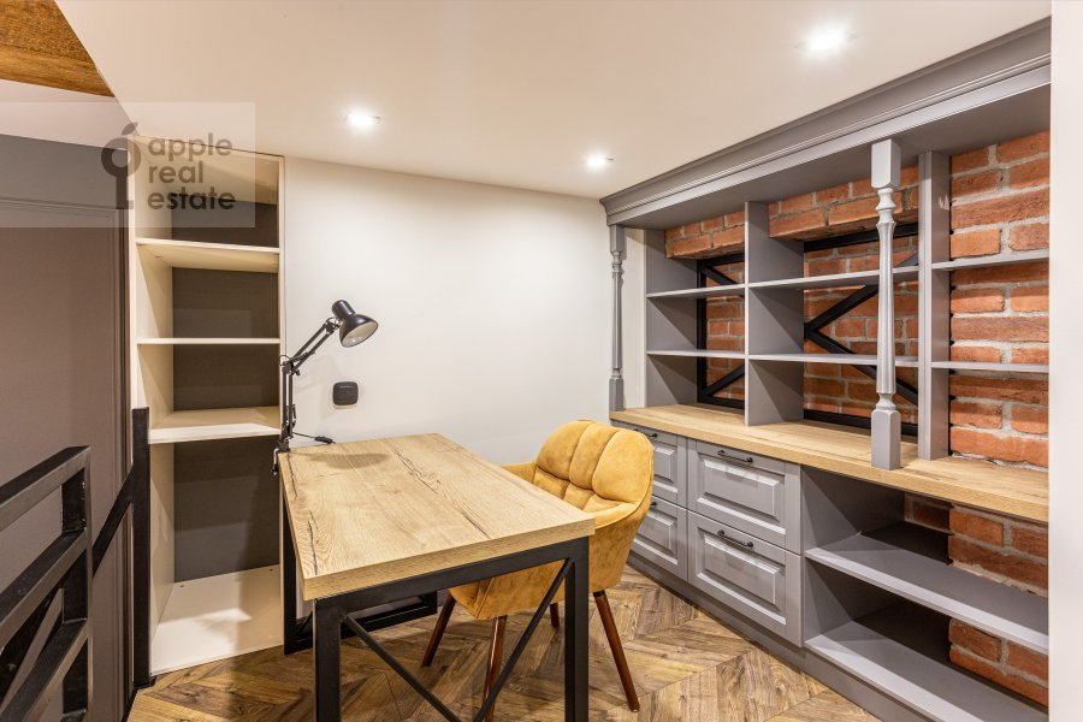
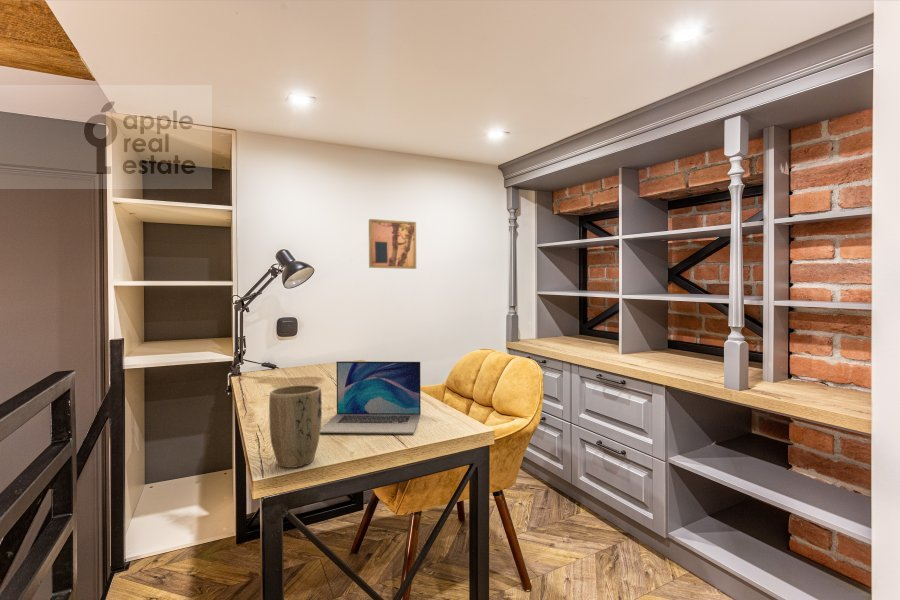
+ laptop [320,360,422,434]
+ plant pot [268,384,323,469]
+ wall art [368,218,417,270]
